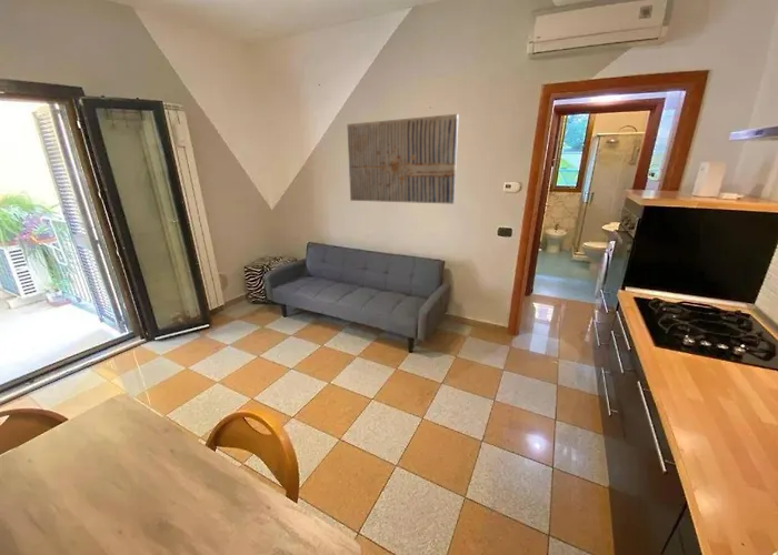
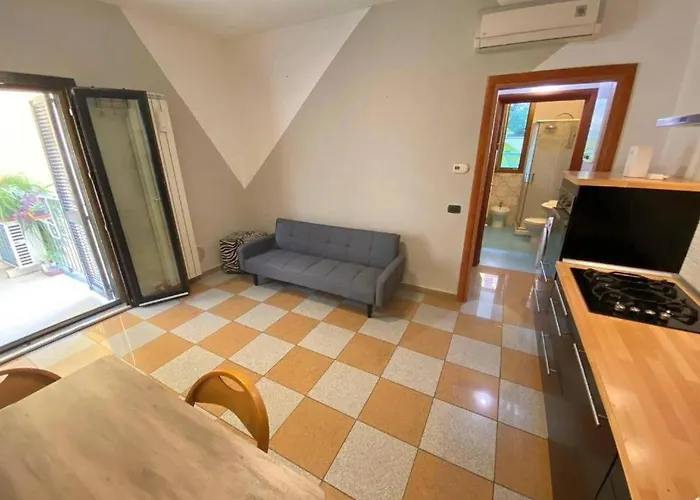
- wall art [346,113,460,205]
